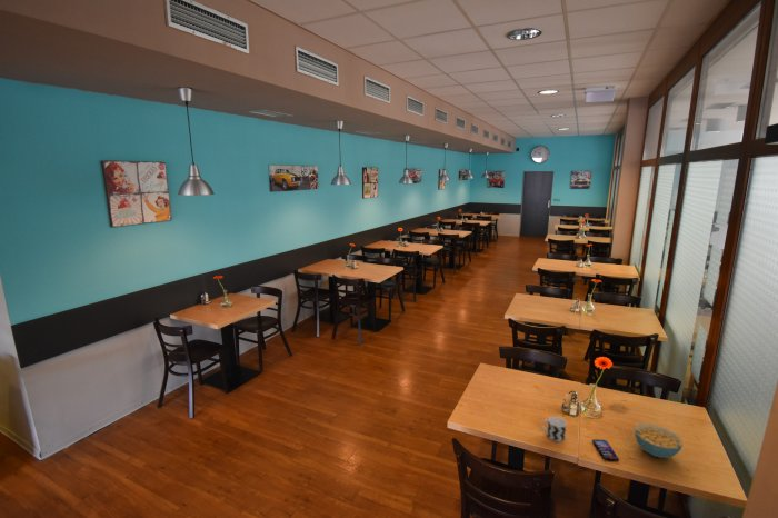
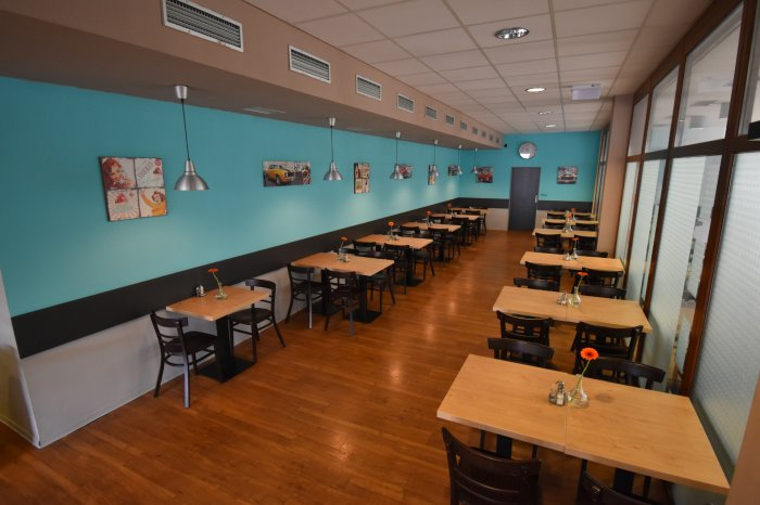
- cup [540,416,568,442]
- smartphone [591,438,620,462]
- cereal bowl [634,422,684,459]
